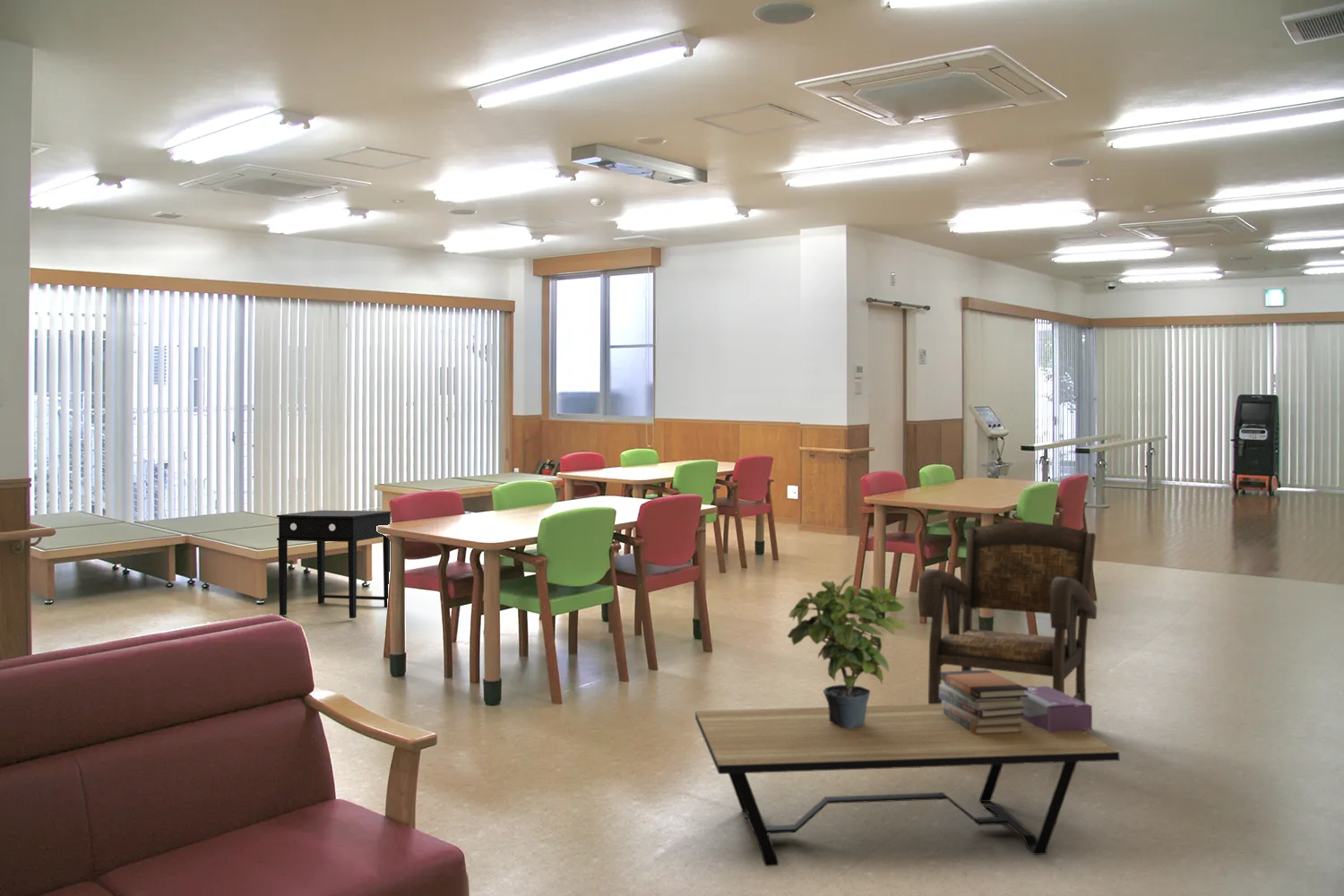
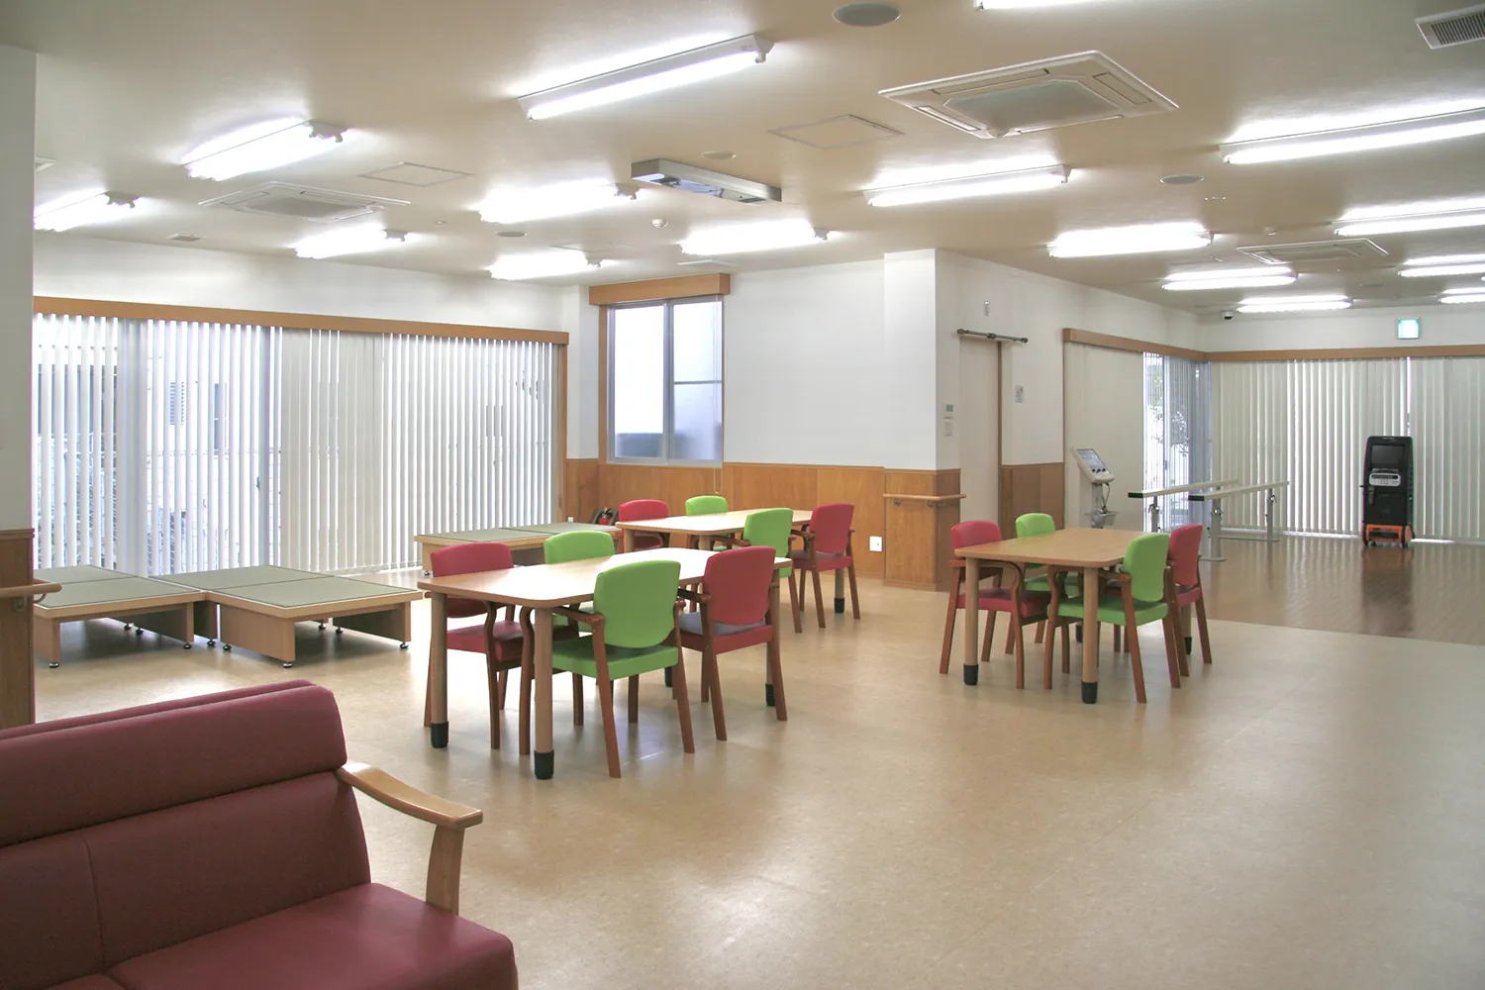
- book stack [939,669,1029,735]
- potted plant [787,573,910,728]
- coffee table [694,703,1120,867]
- side table [276,509,392,619]
- tissue box [1019,685,1093,732]
- armchair [918,521,1098,731]
